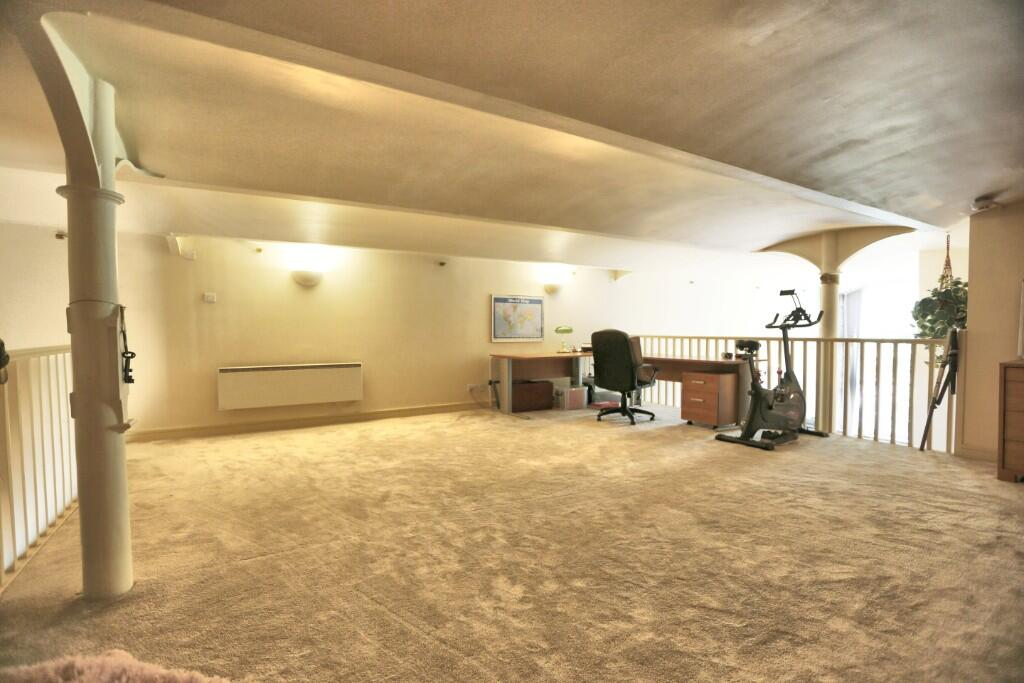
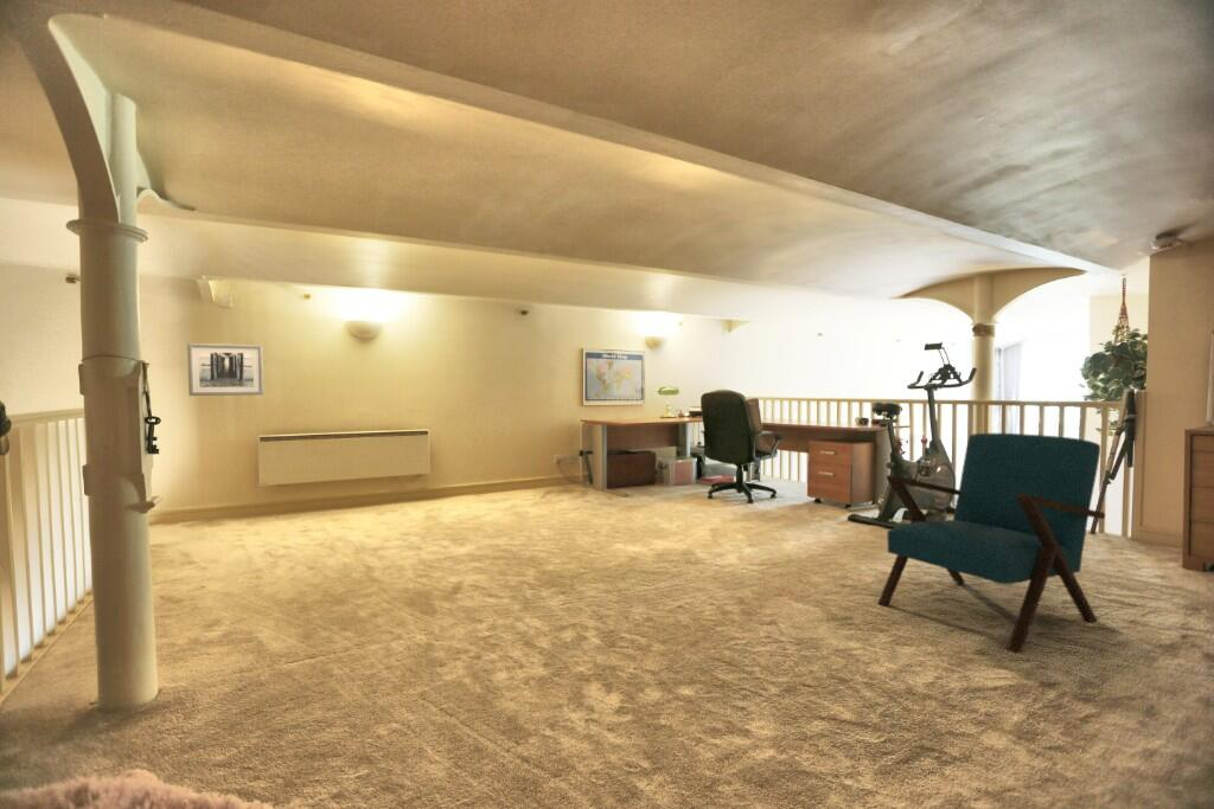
+ wall art [186,342,264,397]
+ armchair [876,432,1106,655]
